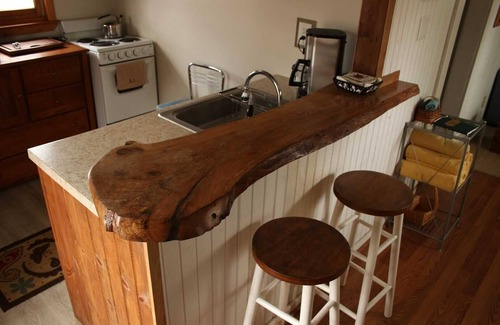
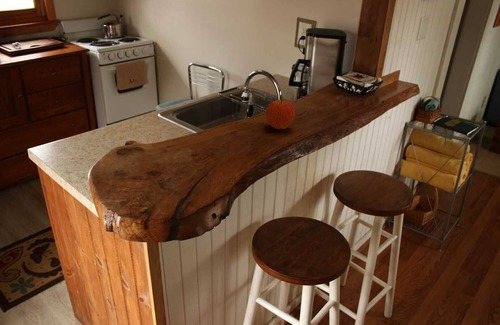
+ fruit [265,99,296,130]
